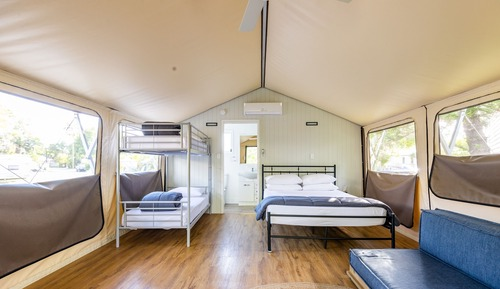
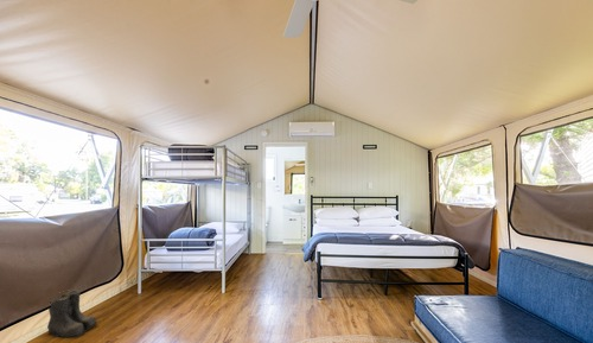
+ boots [46,288,98,339]
